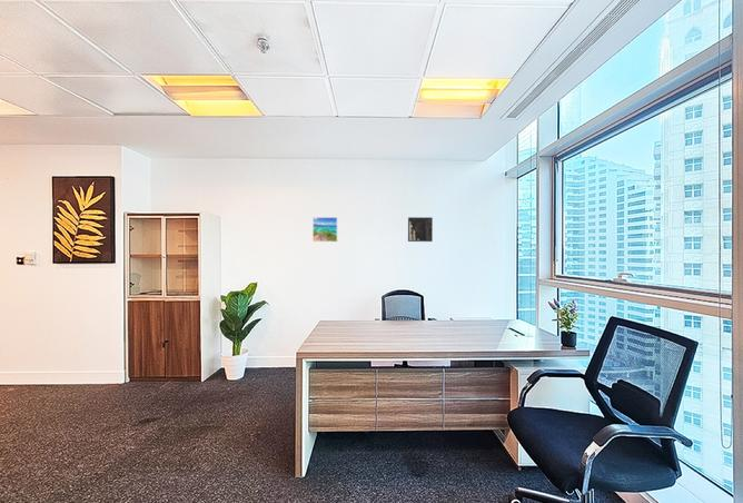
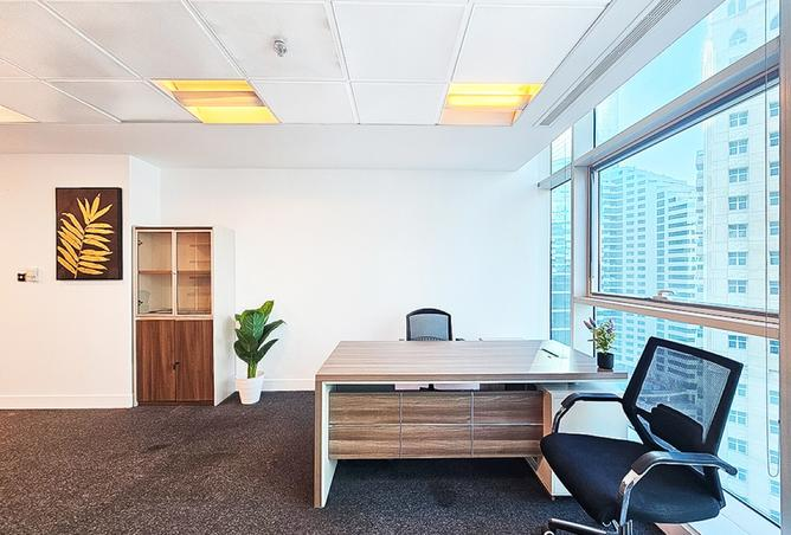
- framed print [311,216,338,243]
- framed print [407,216,434,243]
